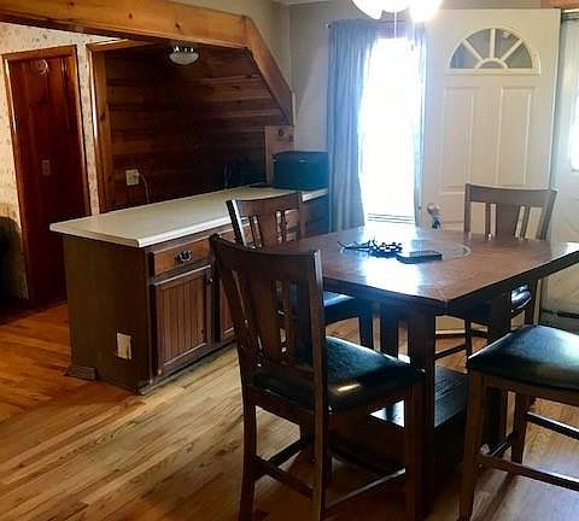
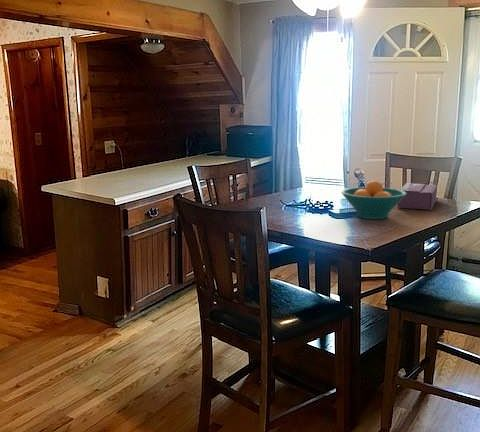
+ tissue box [397,182,438,211]
+ fruit bowl [340,179,406,220]
